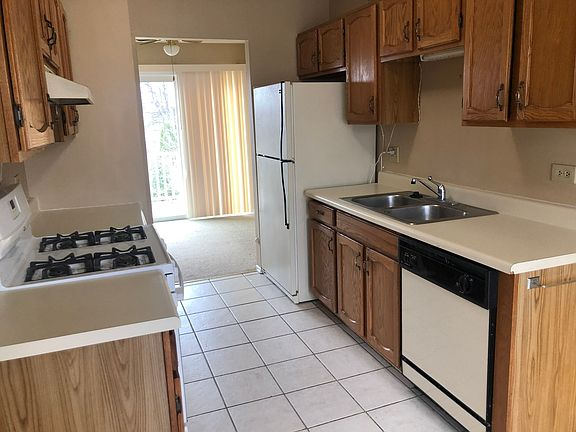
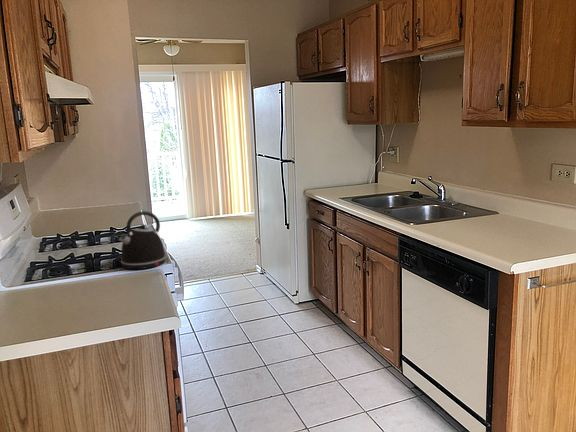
+ kettle [118,210,167,270]
